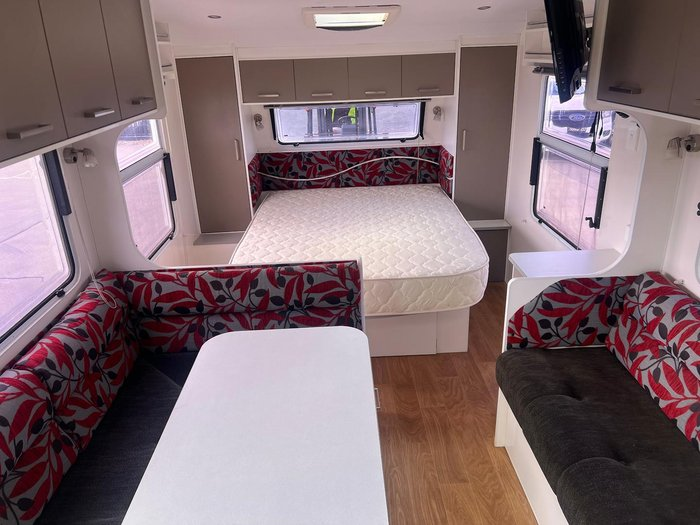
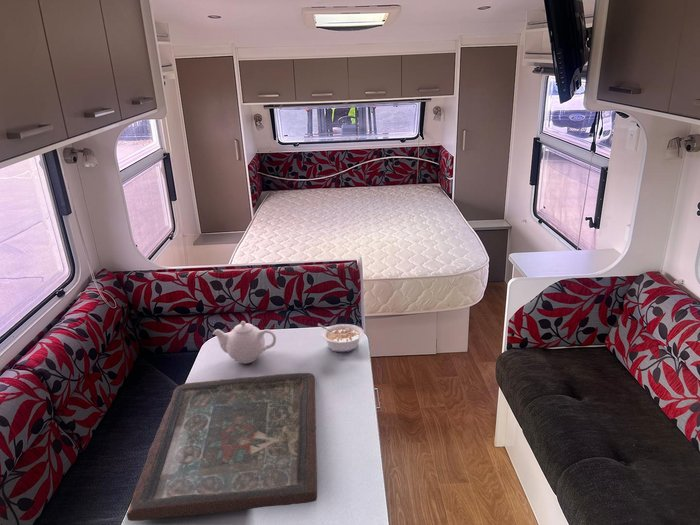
+ board game [126,372,318,522]
+ teapot [212,320,277,365]
+ legume [317,323,365,353]
